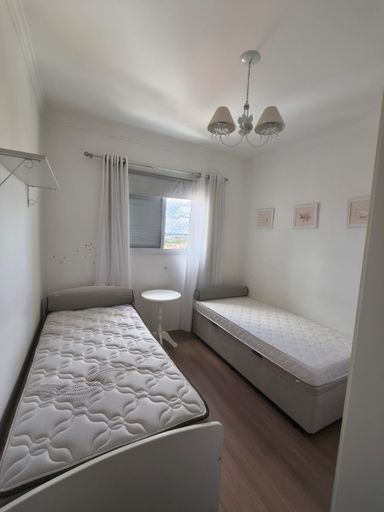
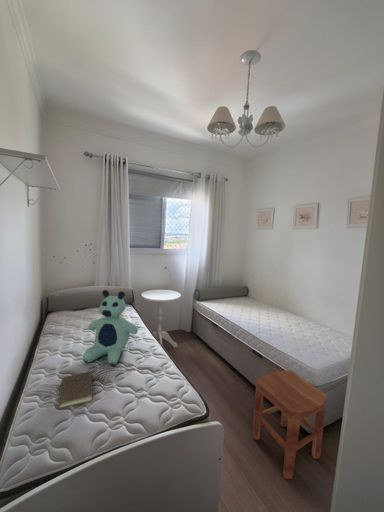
+ bear [82,289,139,366]
+ stool [251,369,328,480]
+ book [46,371,93,410]
